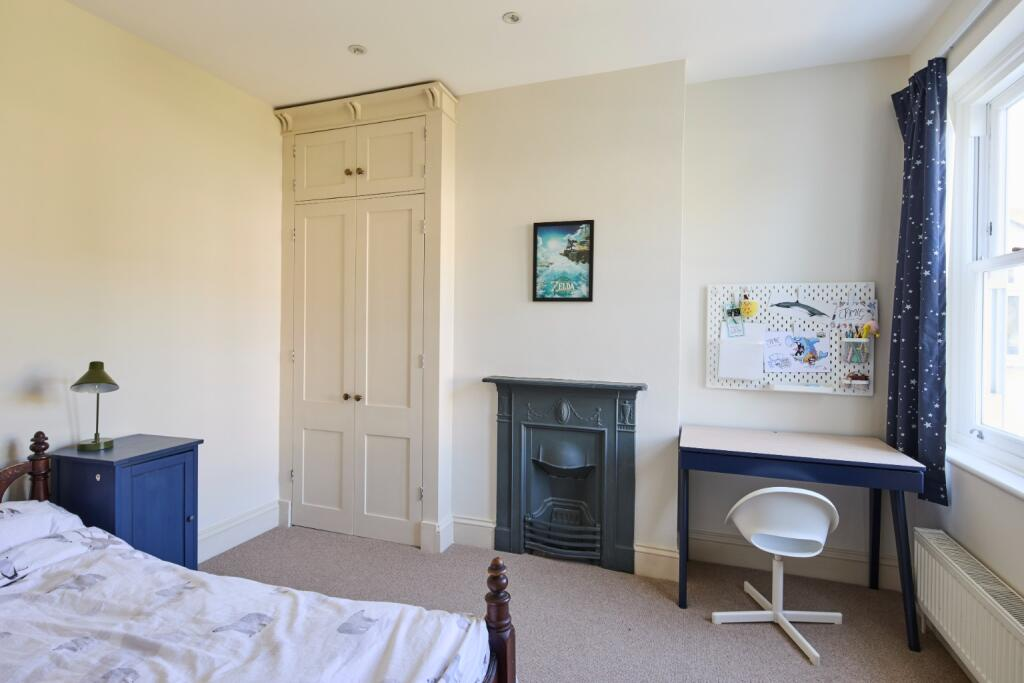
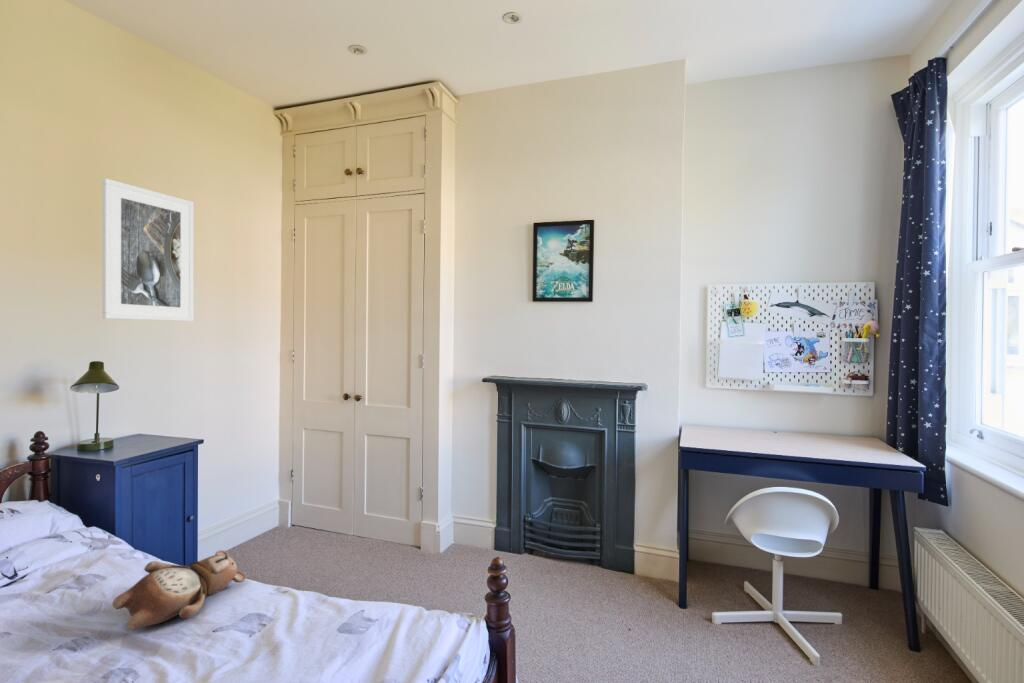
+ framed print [101,177,195,322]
+ teddy bear [111,549,247,631]
